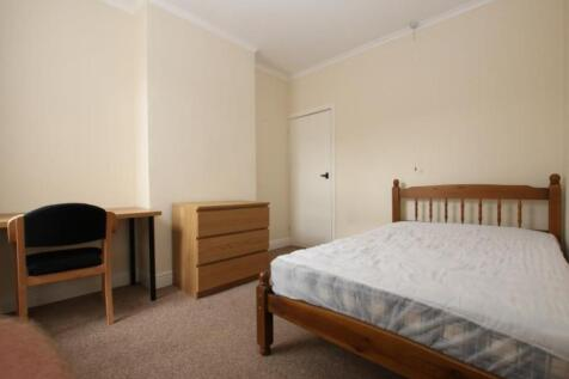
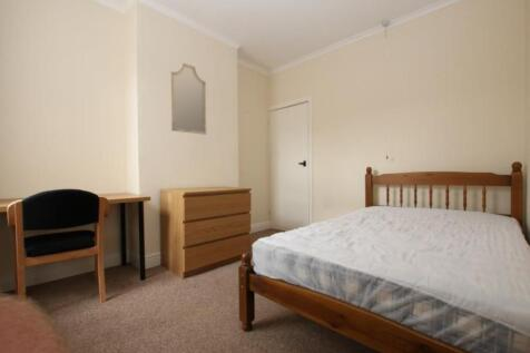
+ home mirror [169,61,207,136]
